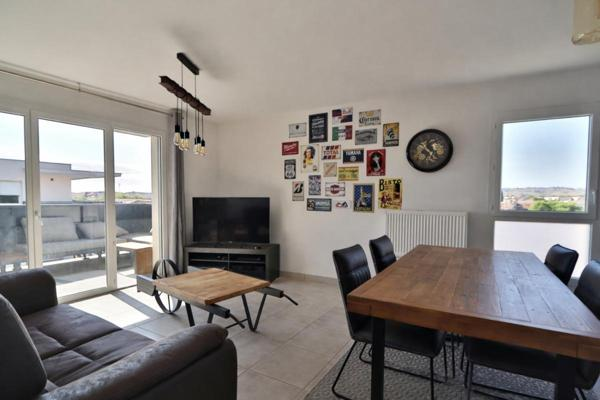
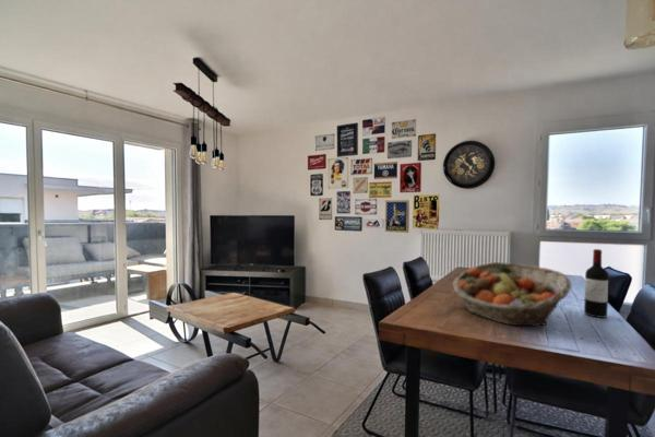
+ wine bottle [583,248,609,319]
+ fruit basket [451,261,572,328]
